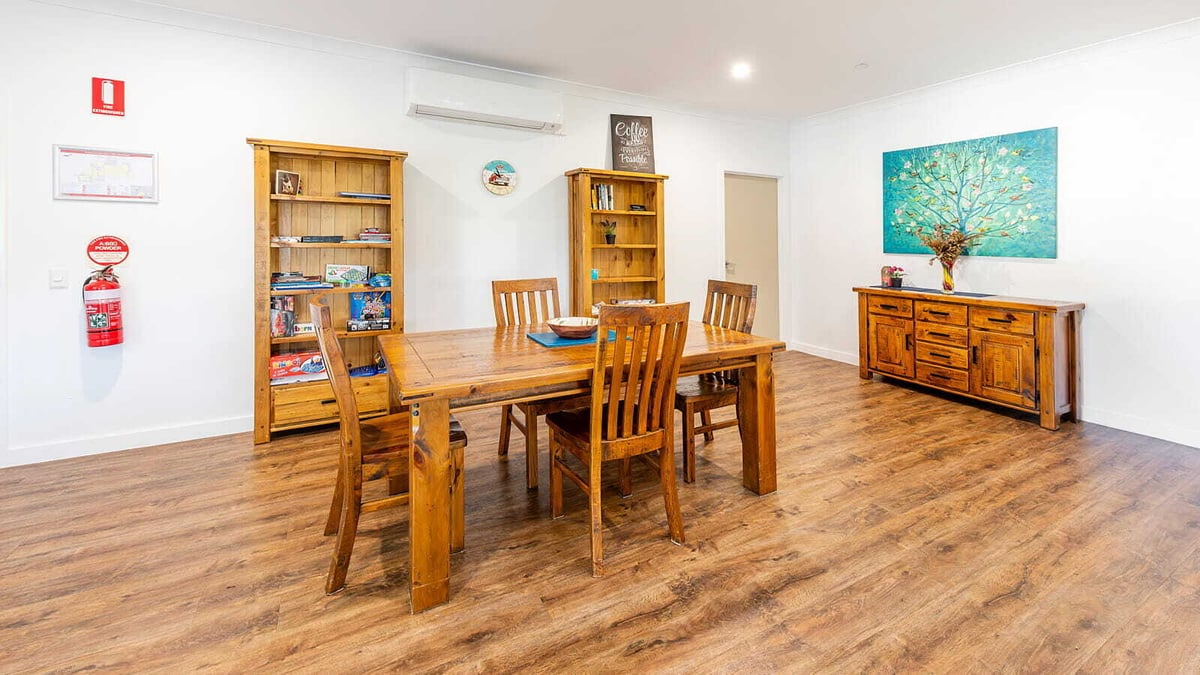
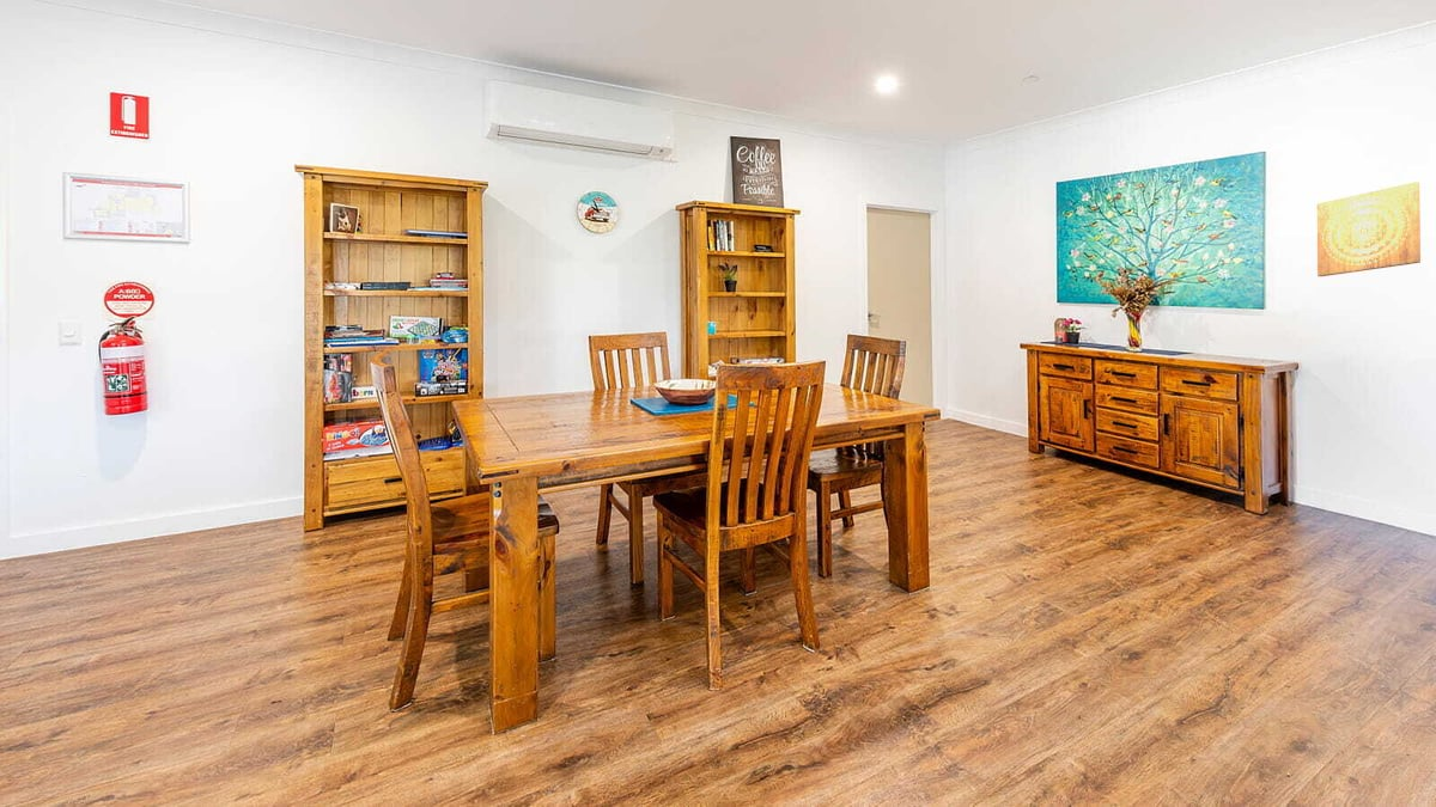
+ wall art [1315,181,1422,277]
